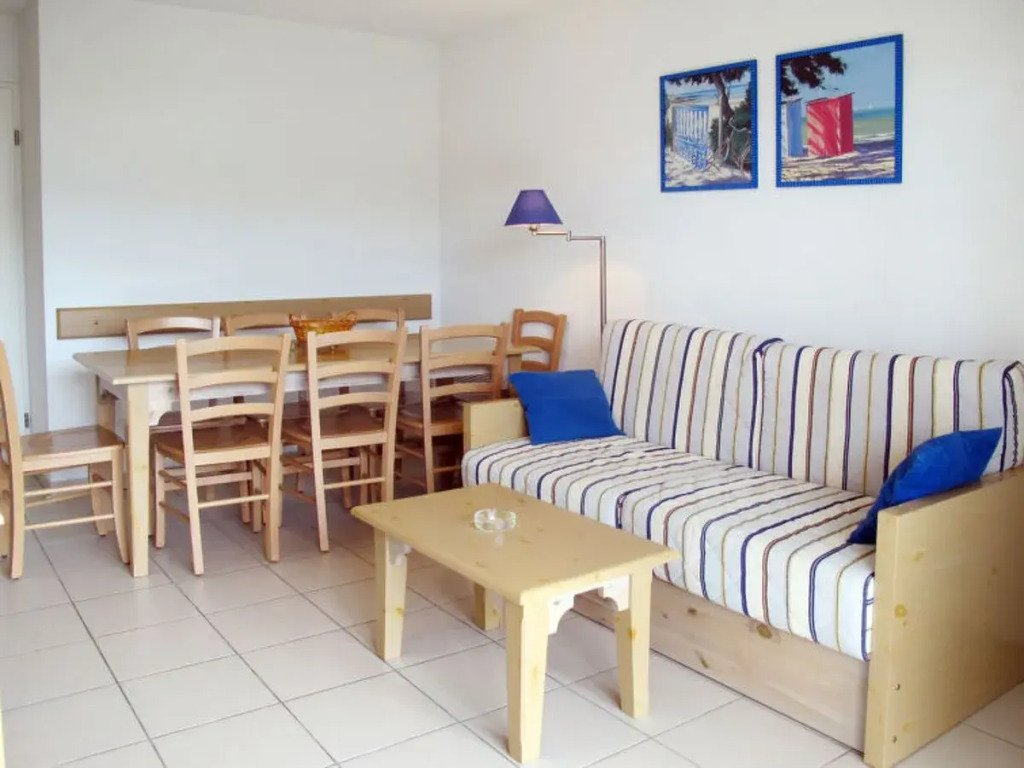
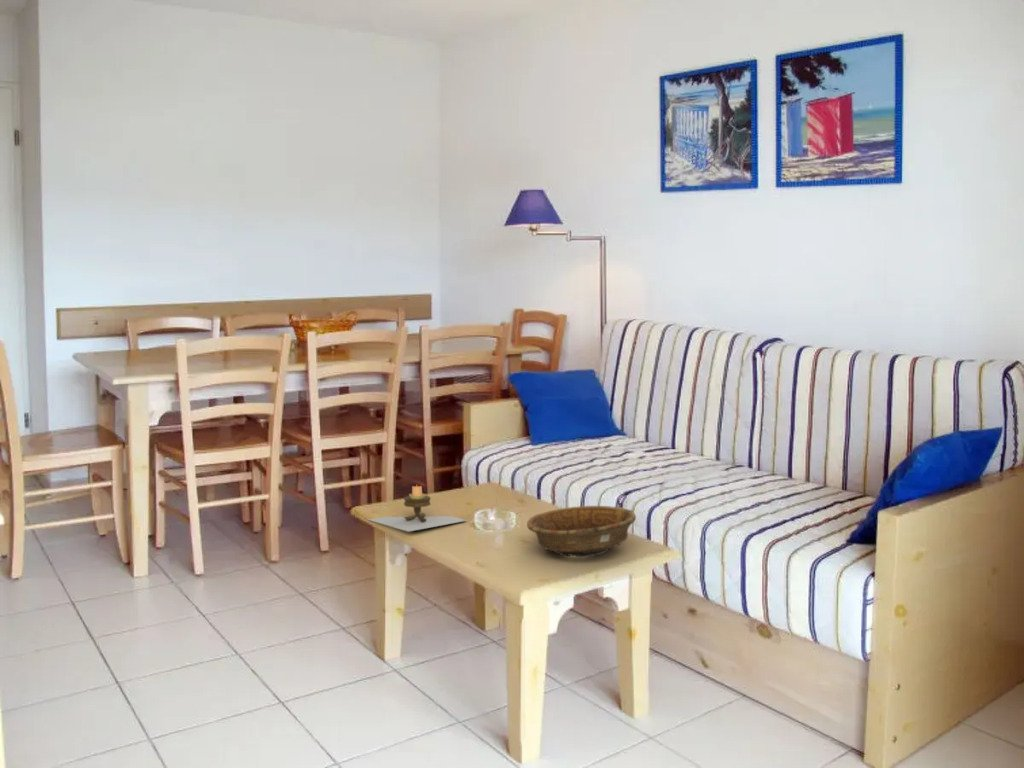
+ candle [368,483,468,533]
+ decorative bowl [526,505,637,559]
